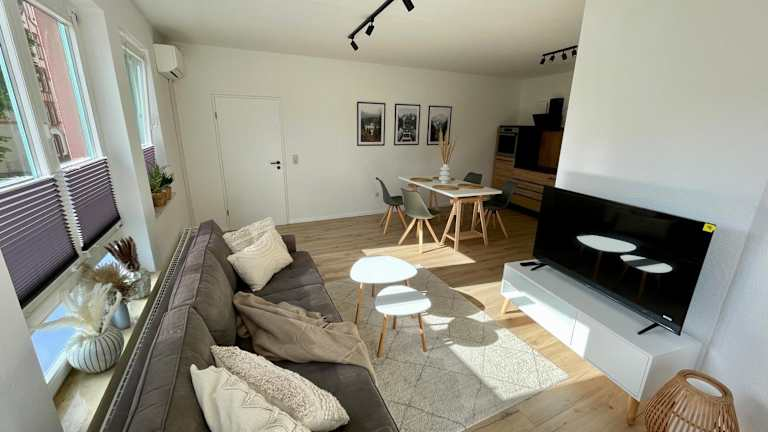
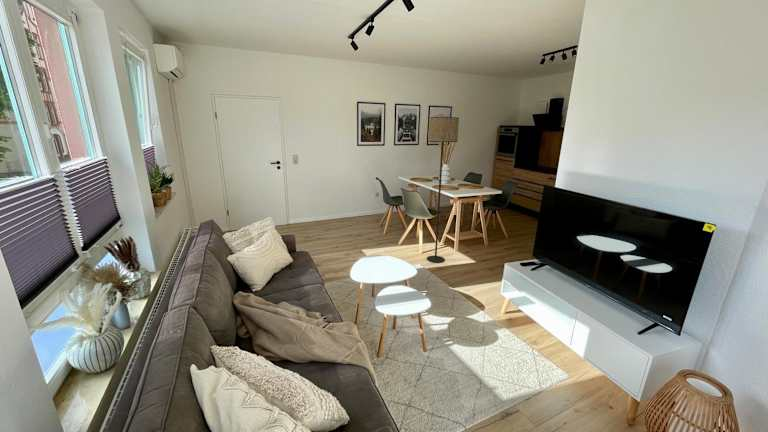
+ floor lamp [426,116,460,264]
